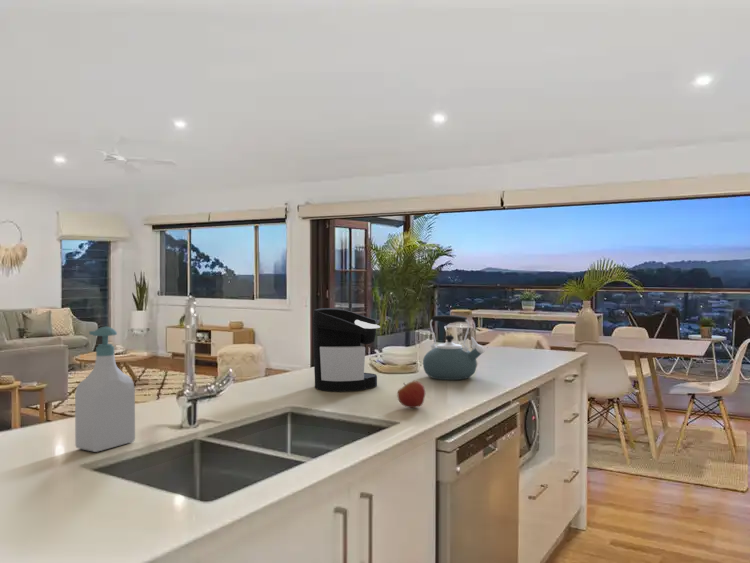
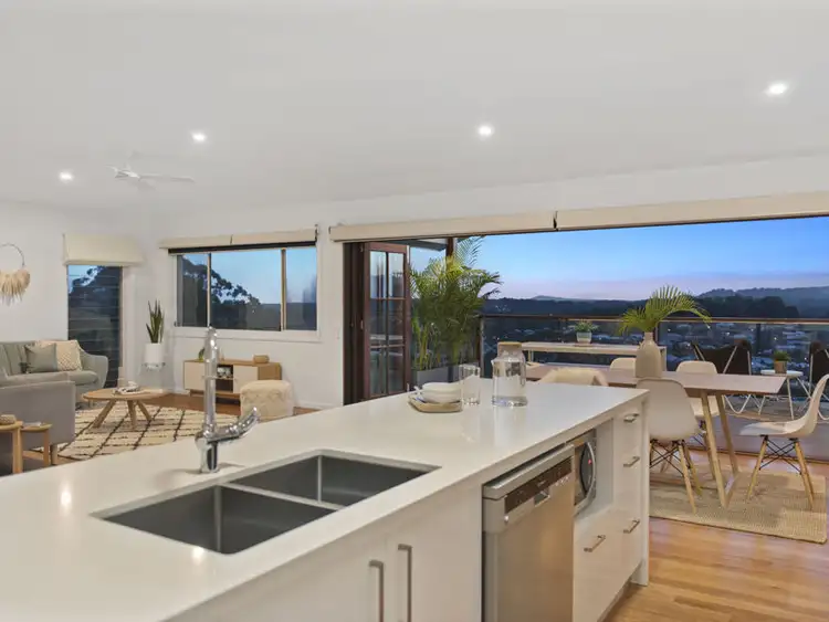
- kettle [422,314,485,381]
- apple [396,380,426,409]
- soap bottle [74,326,136,453]
- coffee maker [312,307,381,392]
